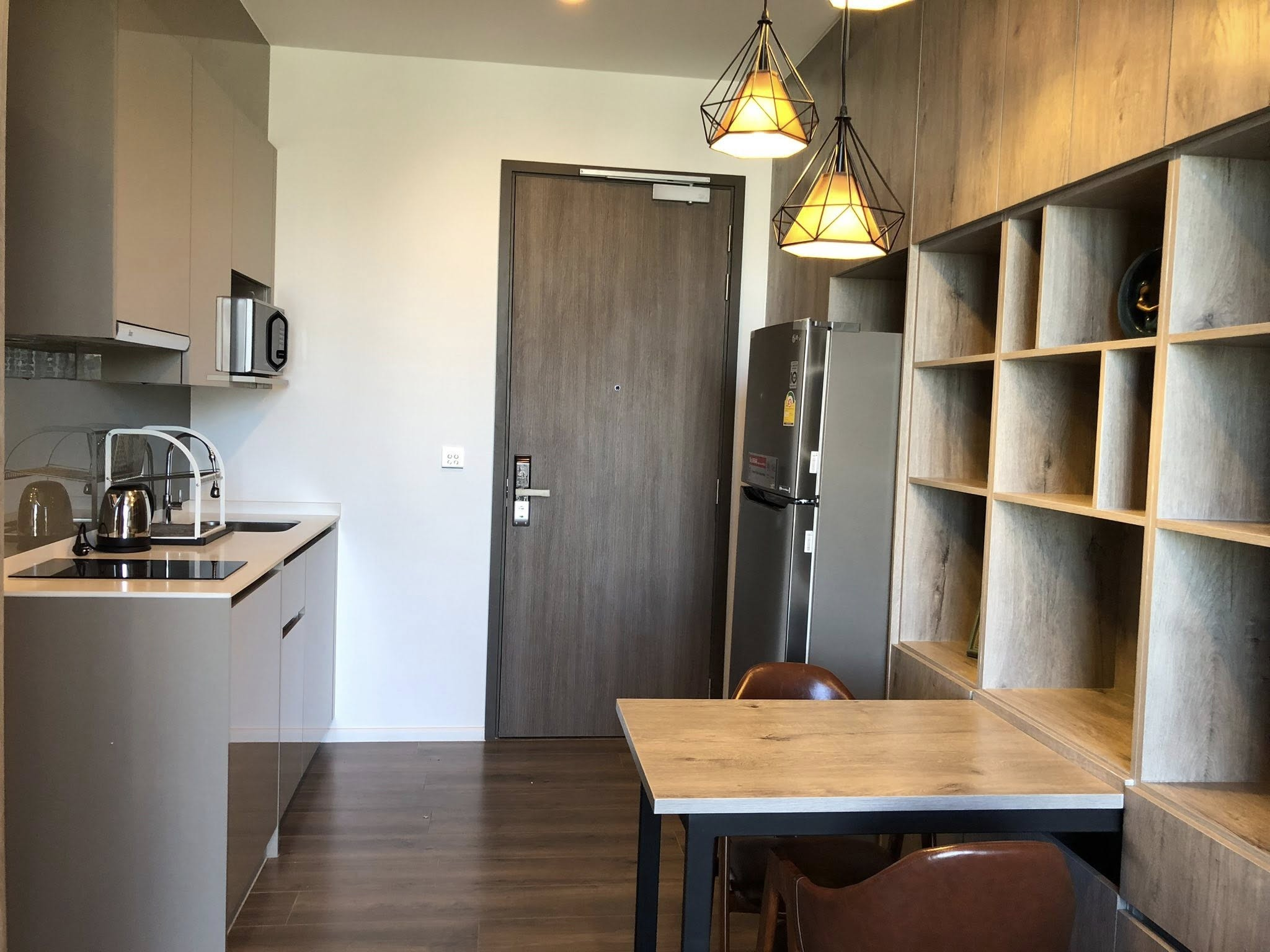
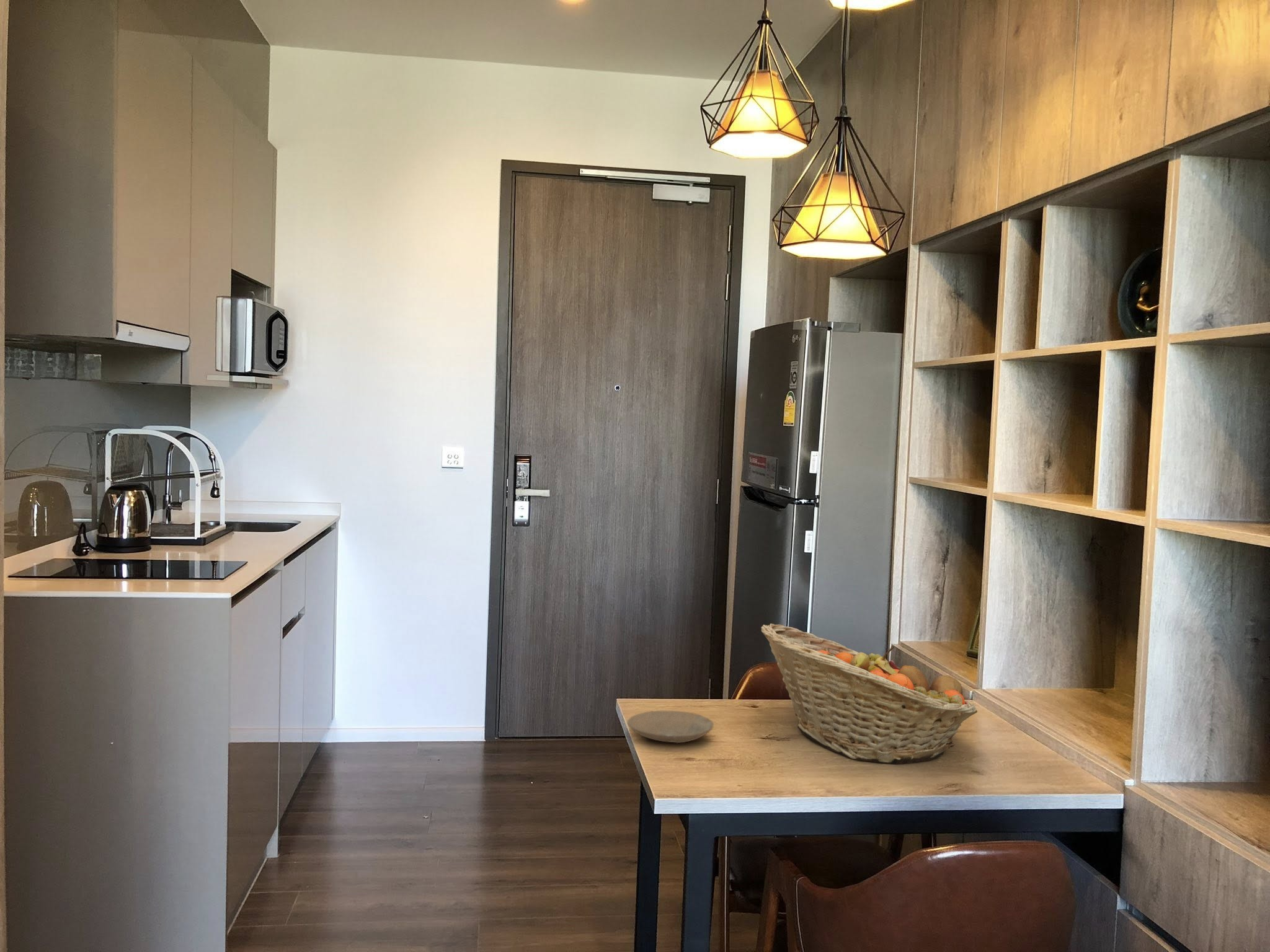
+ fruit basket [760,623,978,764]
+ plate [627,710,714,744]
